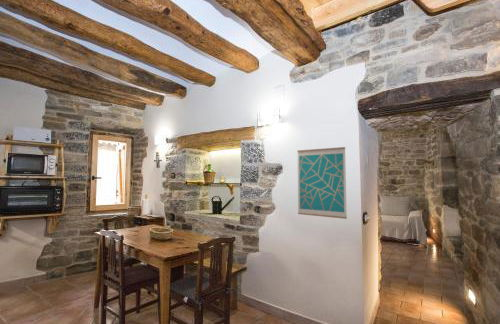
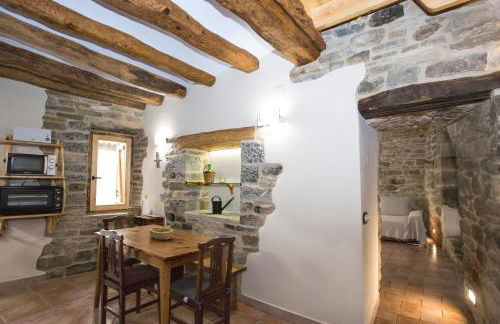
- wall art [296,146,348,220]
